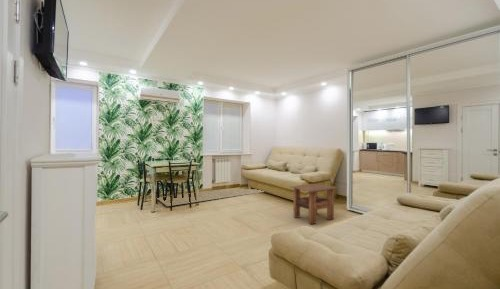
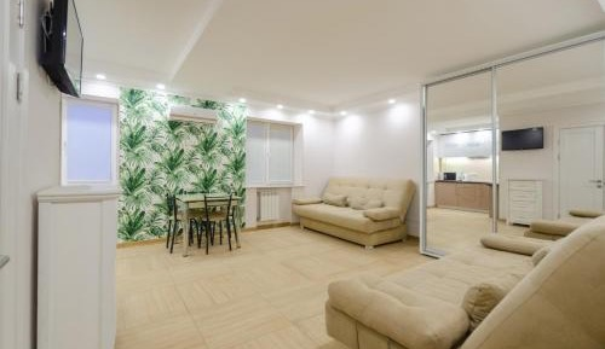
- side table [290,183,337,225]
- rug [156,188,265,207]
